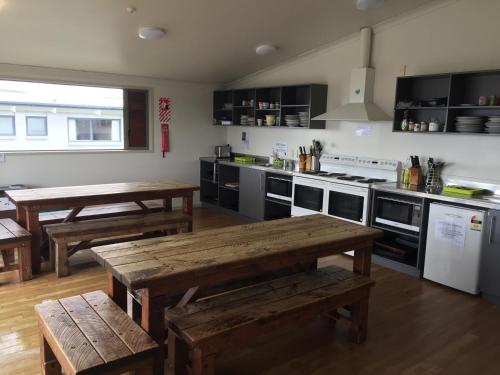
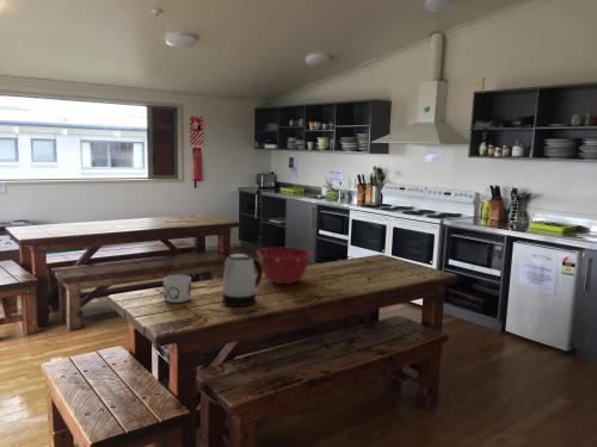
+ mug [162,274,192,304]
+ kettle [221,253,263,308]
+ mixing bowl [256,247,313,285]
